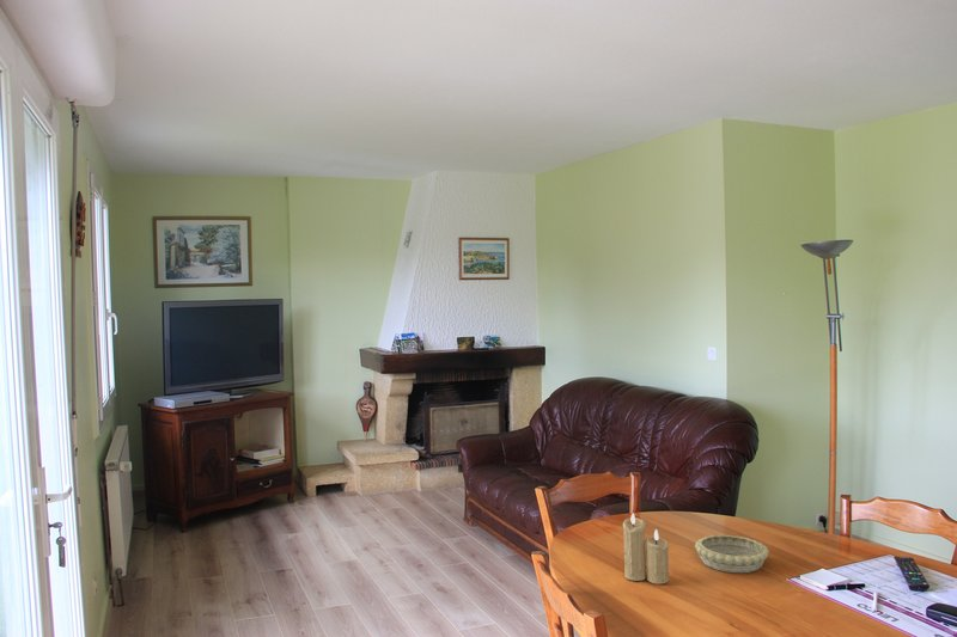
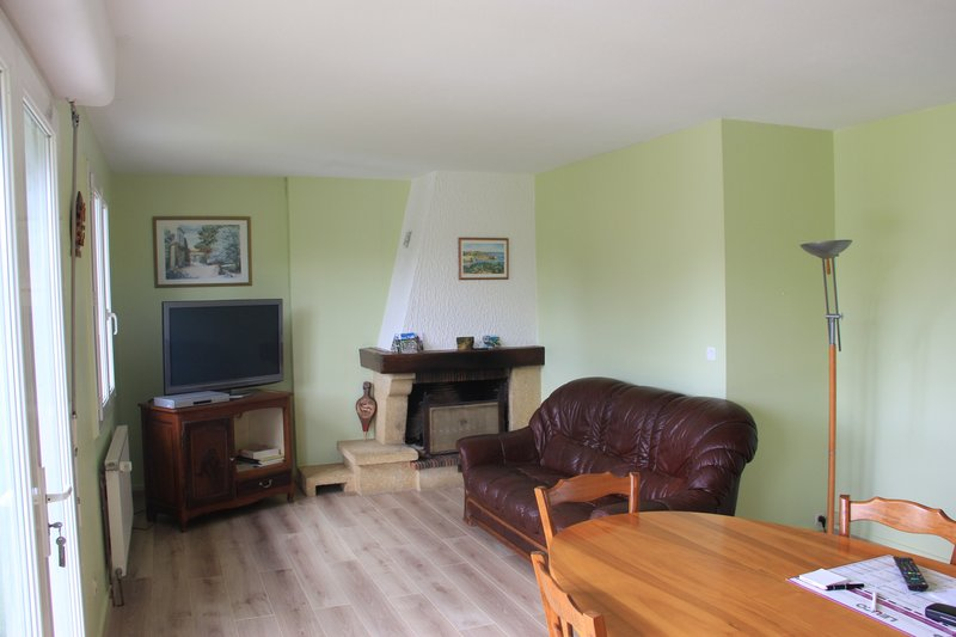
- decorative bowl [694,534,770,574]
- candle [622,513,670,586]
